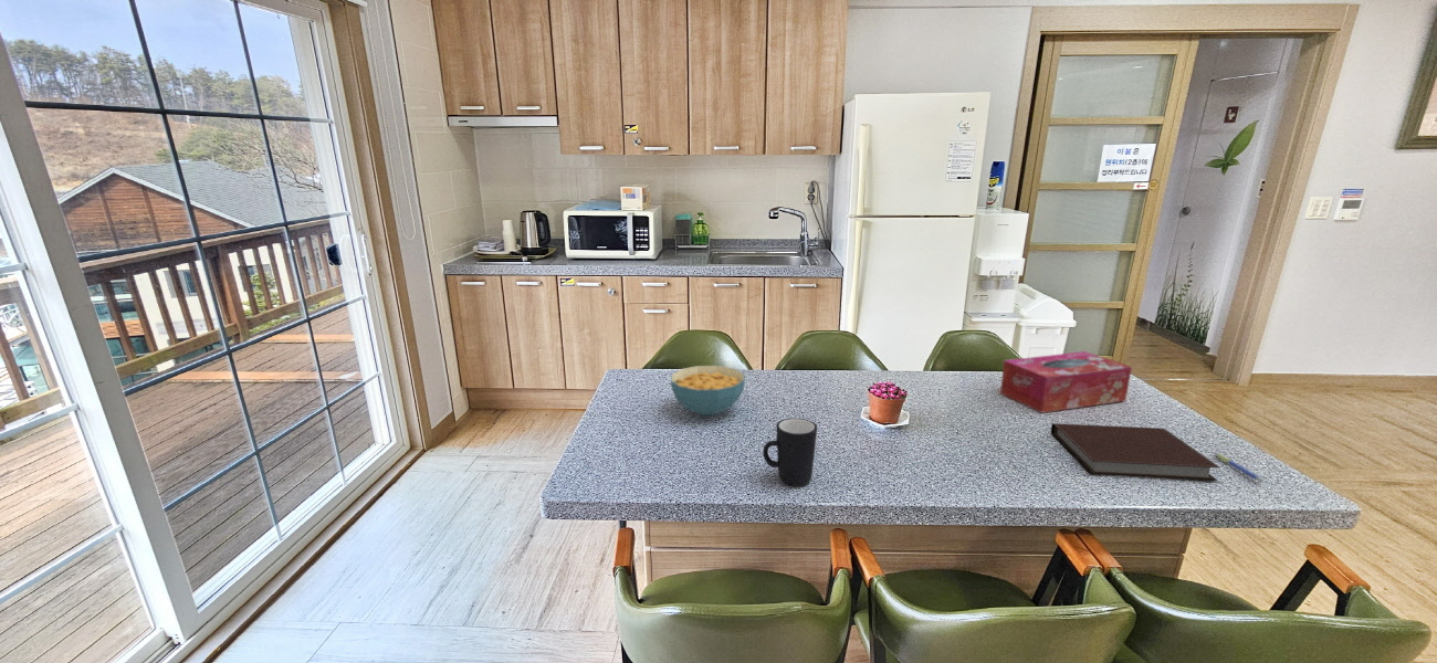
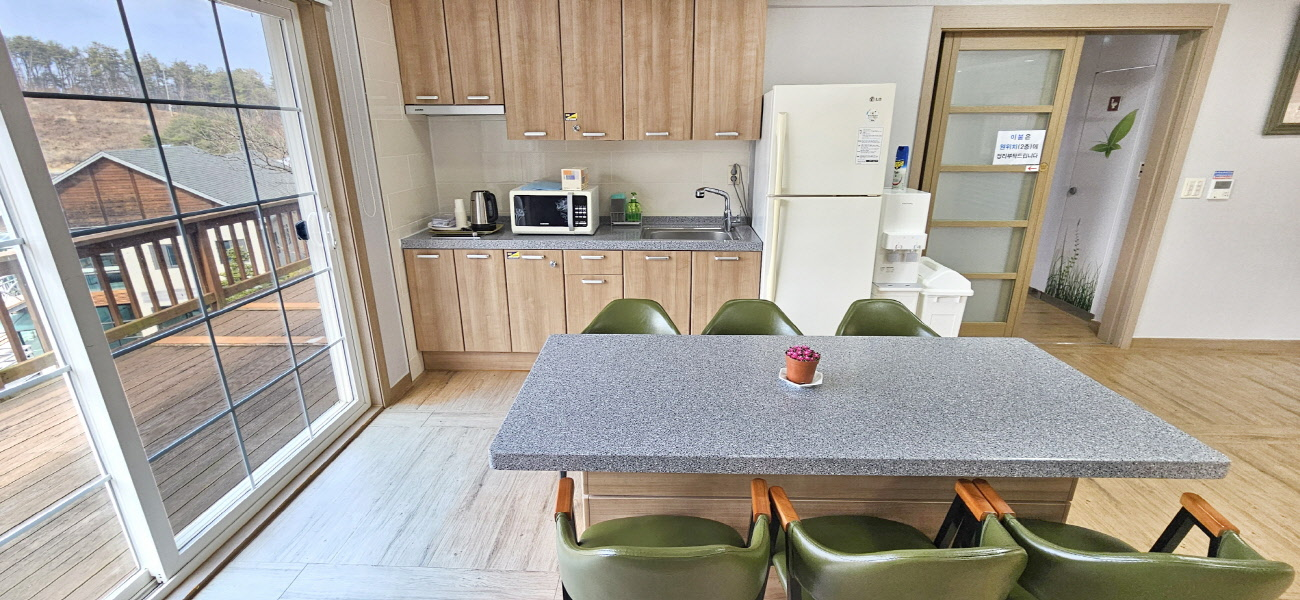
- notebook [1050,422,1221,482]
- cereal bowl [670,365,746,417]
- pen [1213,451,1265,484]
- mug [762,418,818,486]
- tissue box [999,350,1133,414]
